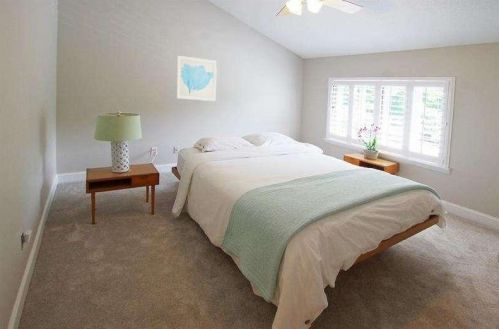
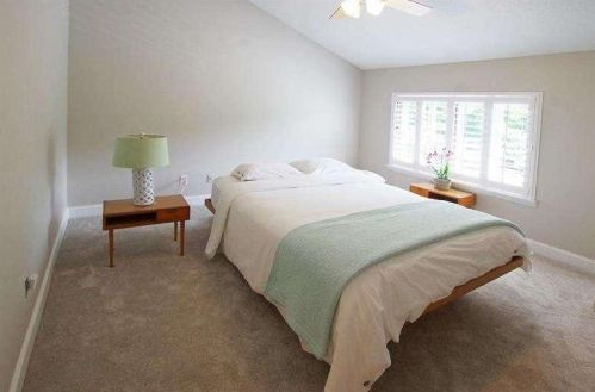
- wall art [176,55,218,102]
